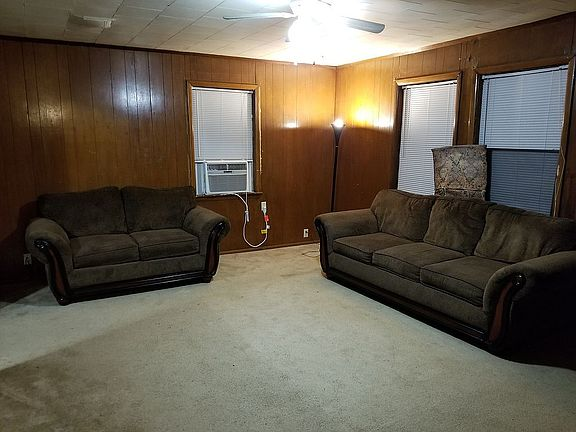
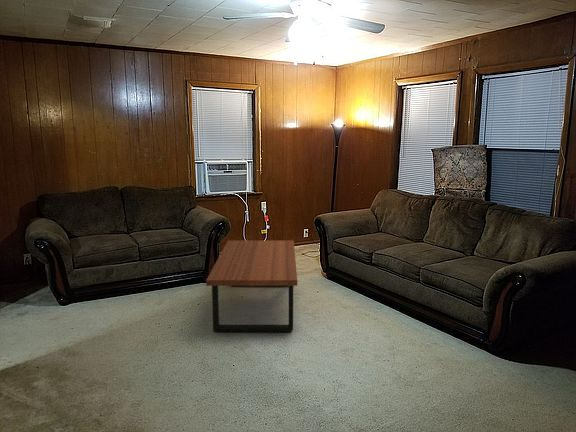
+ coffee table [205,239,298,333]
